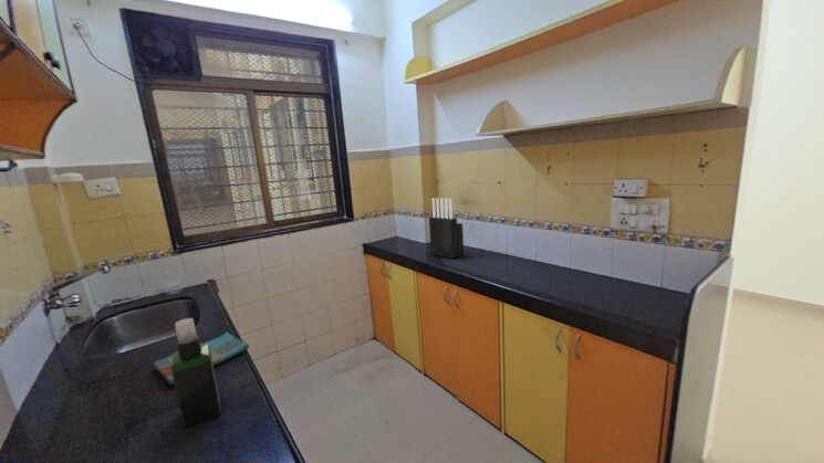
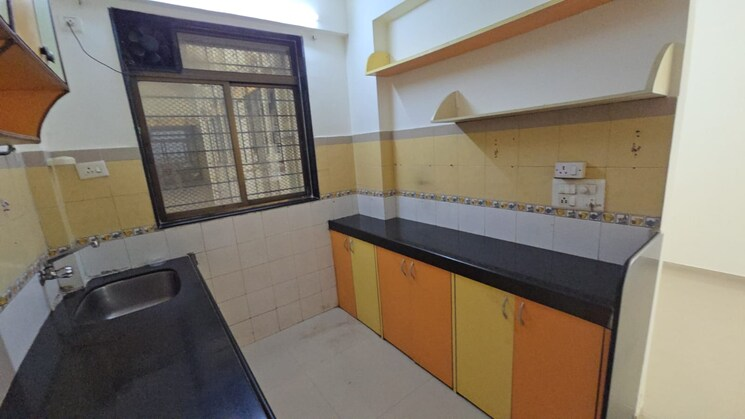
- dish towel [153,332,251,386]
- spray bottle [171,317,222,429]
- knife block [428,197,465,260]
